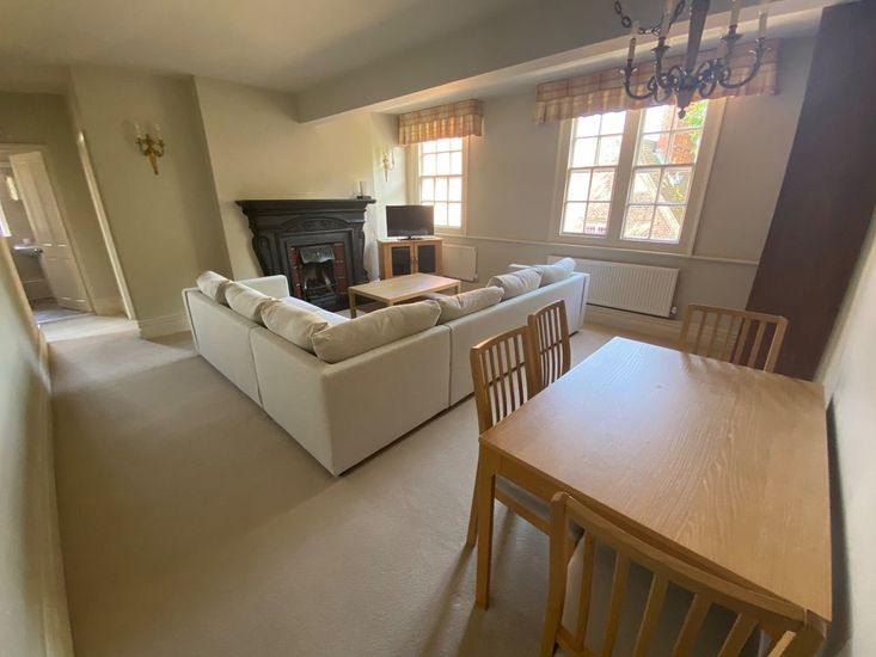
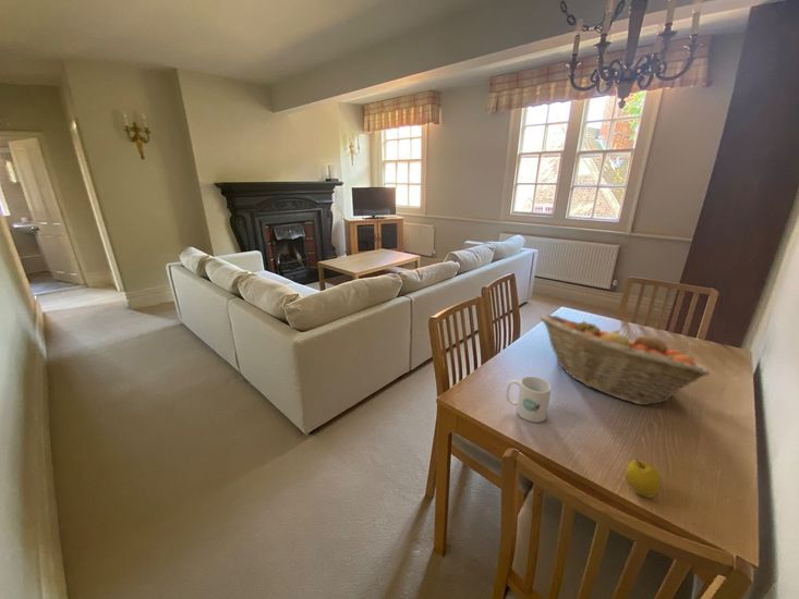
+ mug [505,376,553,424]
+ fruit basket [538,313,711,406]
+ apple [625,457,662,499]
